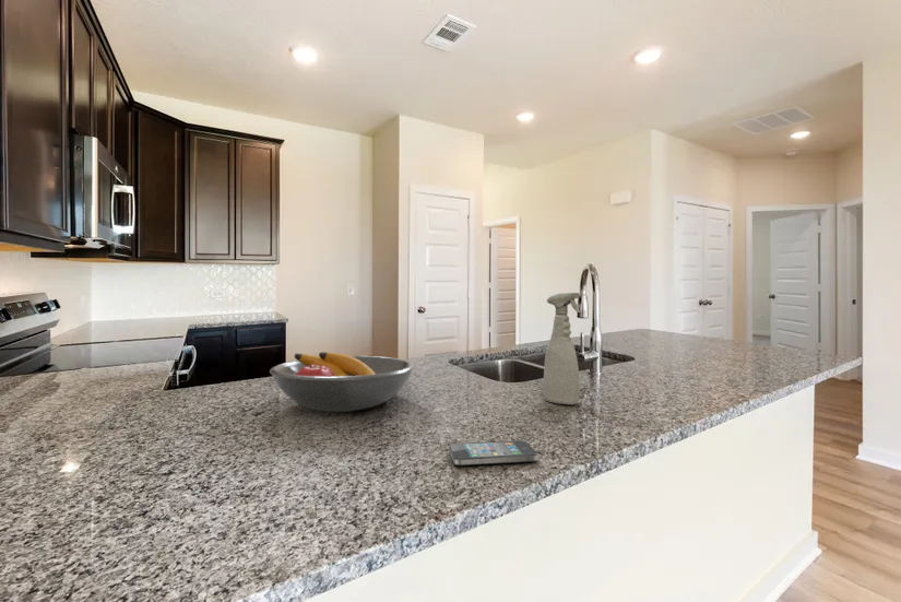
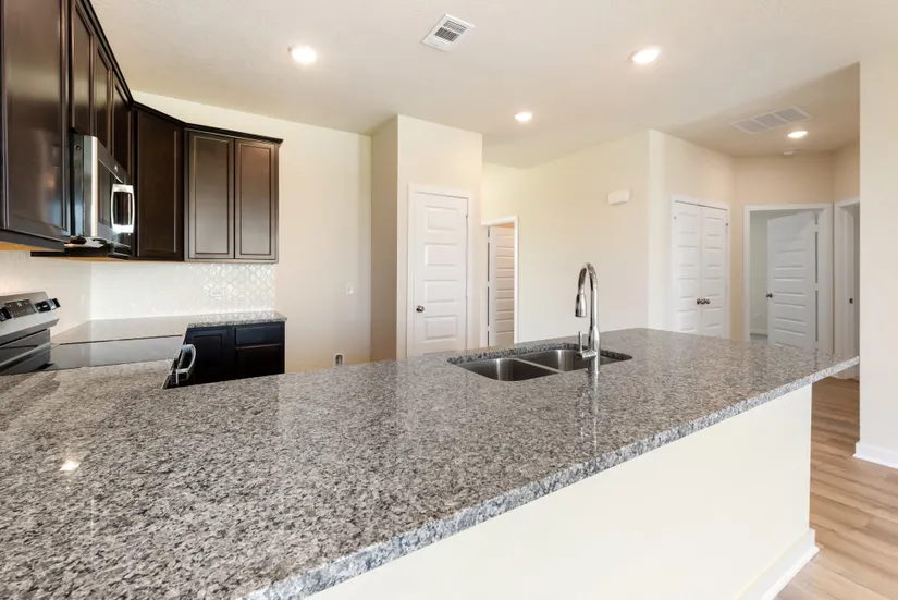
- spray bottle [543,292,582,405]
- fruit bowl [269,351,415,413]
- smartphone [448,439,538,467]
